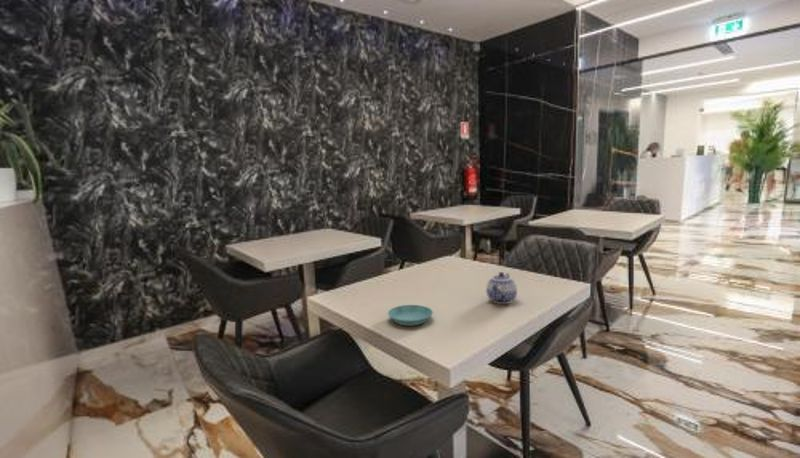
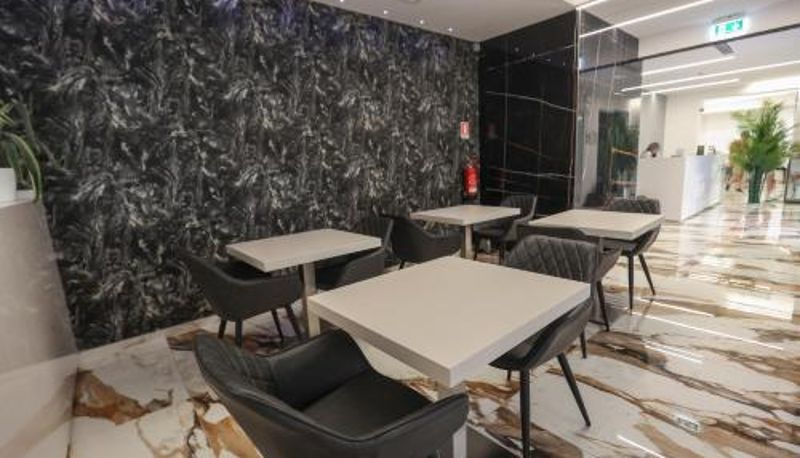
- saucer [387,304,434,327]
- teapot [485,271,518,305]
